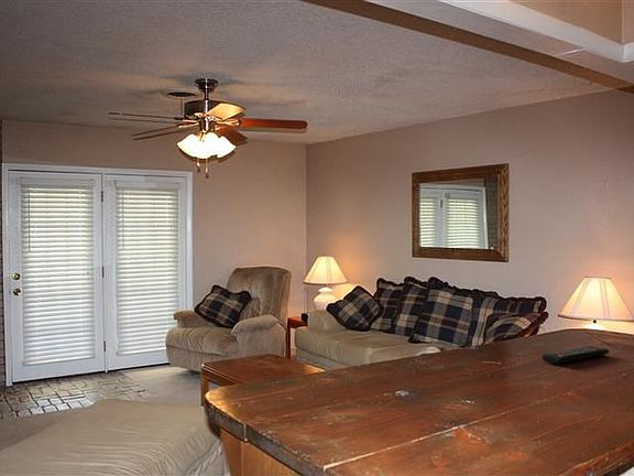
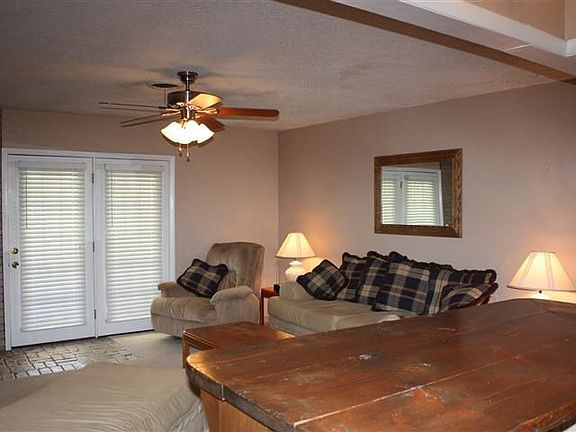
- remote control [542,345,610,365]
